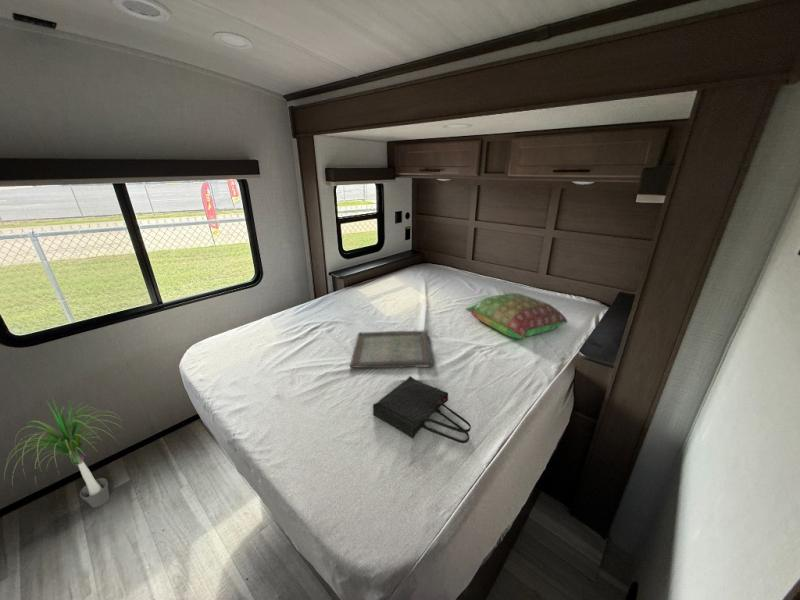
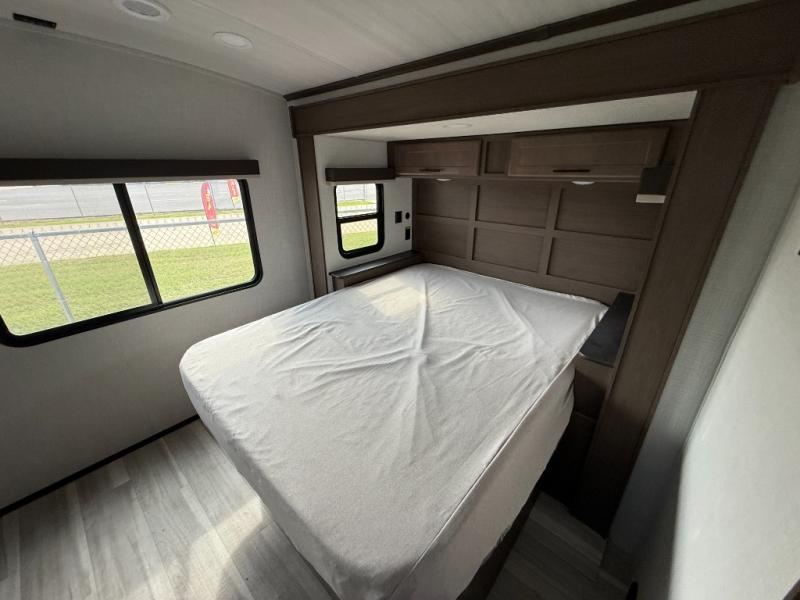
- serving tray [349,329,434,369]
- pillow [465,292,569,340]
- tote bag [372,375,472,444]
- potted plant [3,396,123,509]
